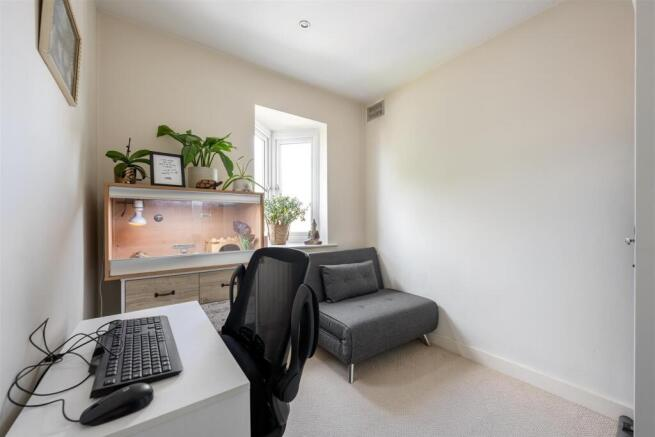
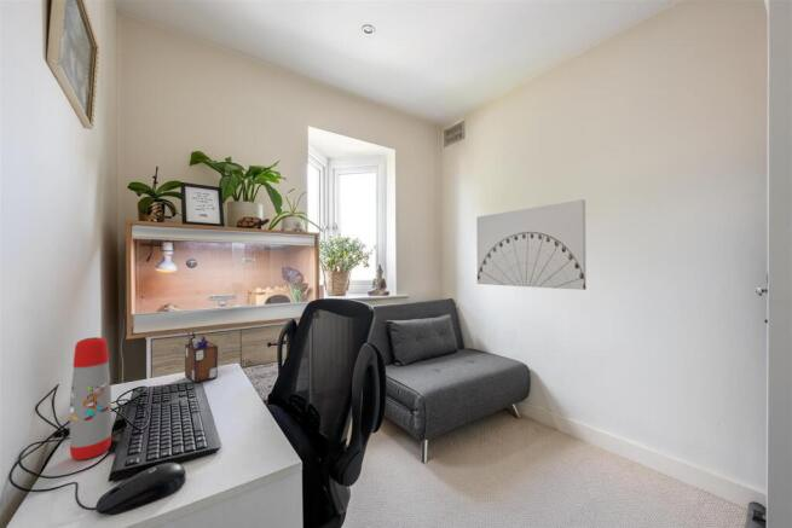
+ water bottle [69,336,112,462]
+ wall art [475,198,588,291]
+ desk organizer [184,331,219,384]
